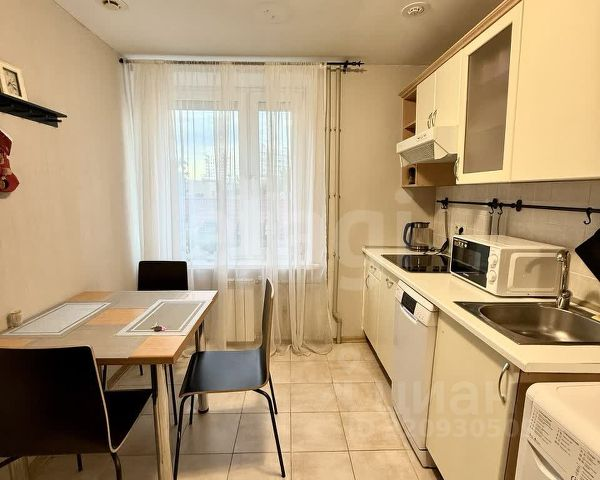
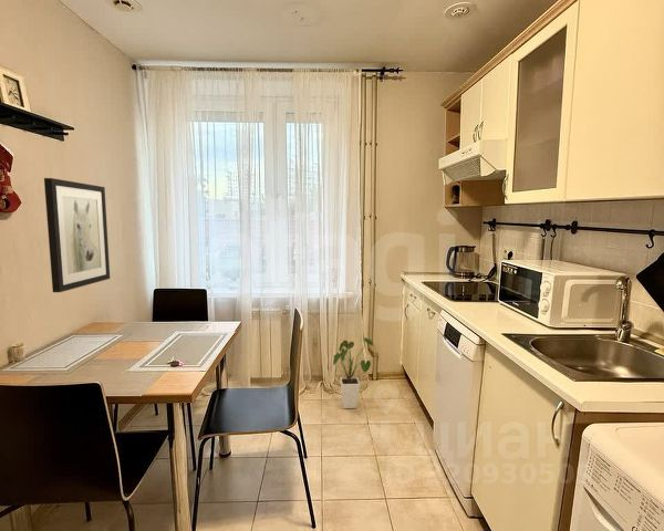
+ house plant [332,336,375,409]
+ wall art [43,177,111,293]
